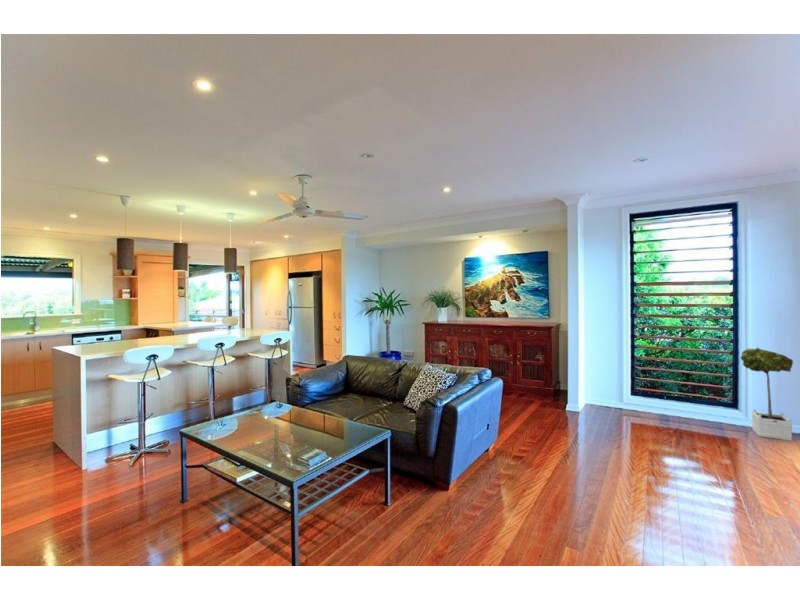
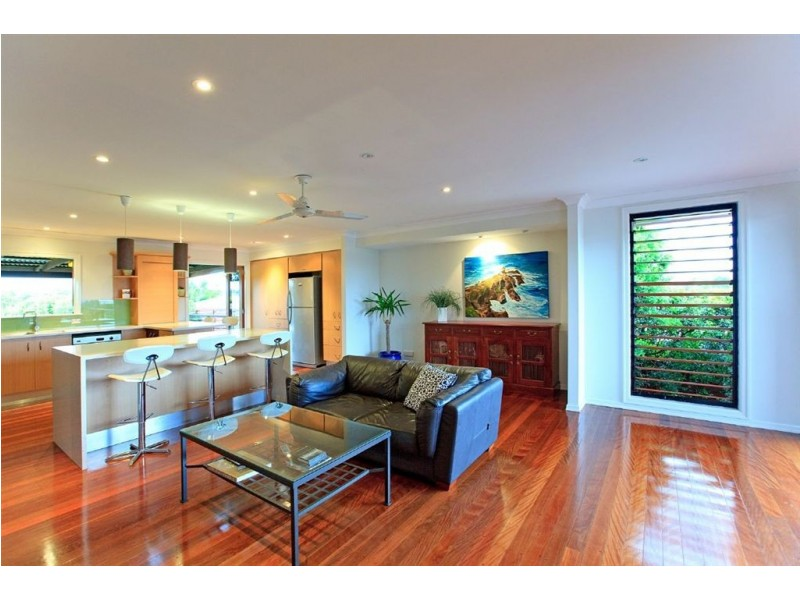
- potted tree [740,347,794,442]
